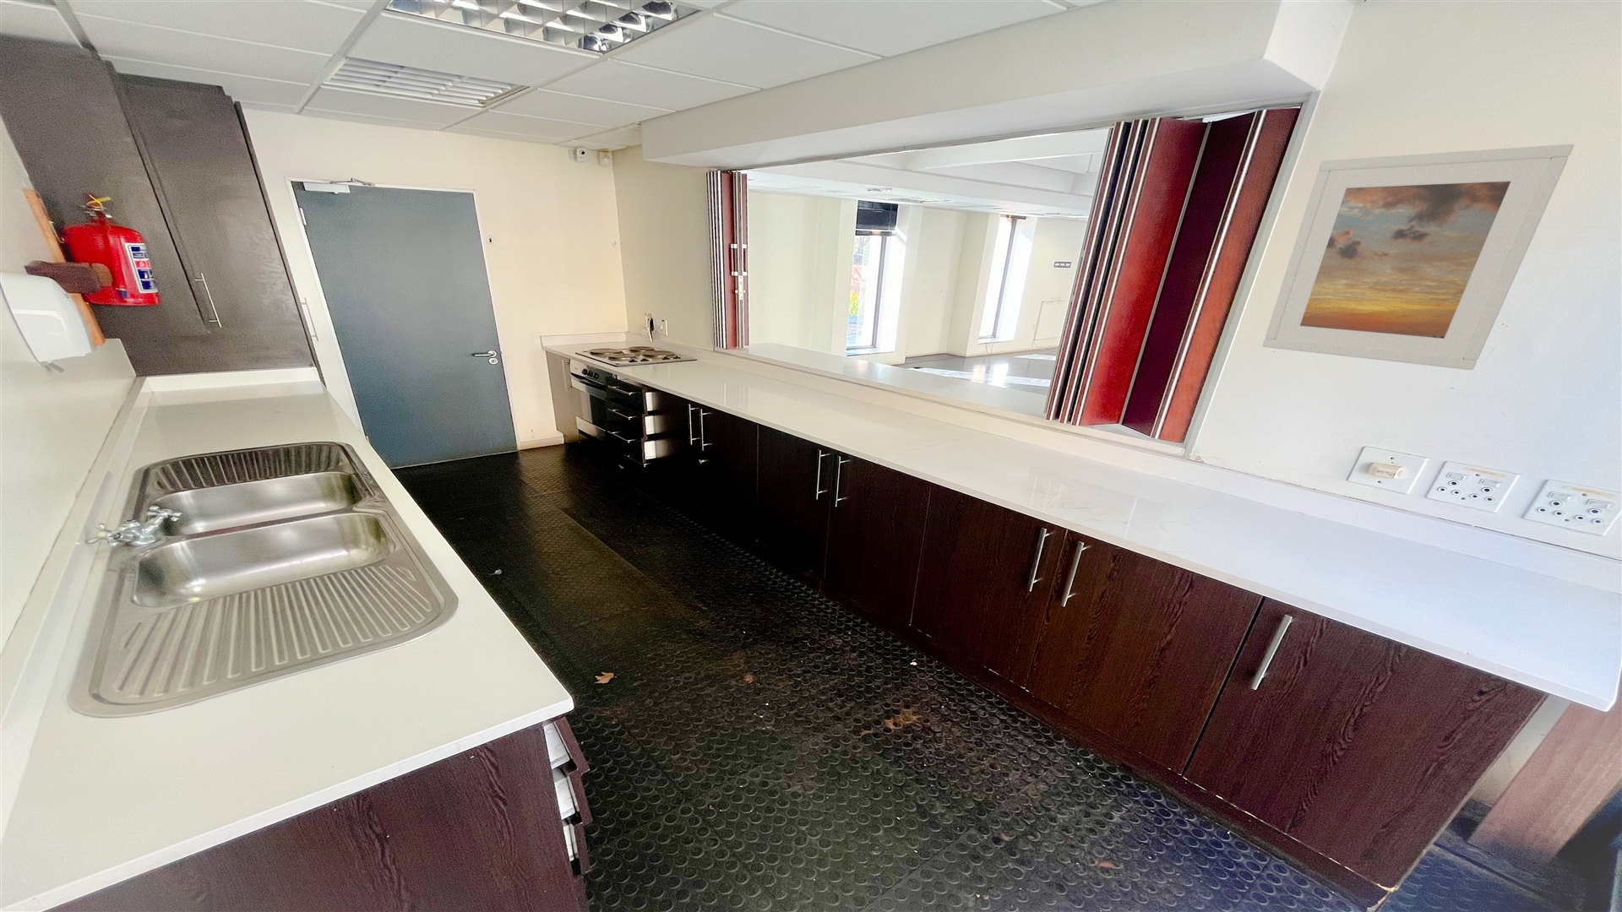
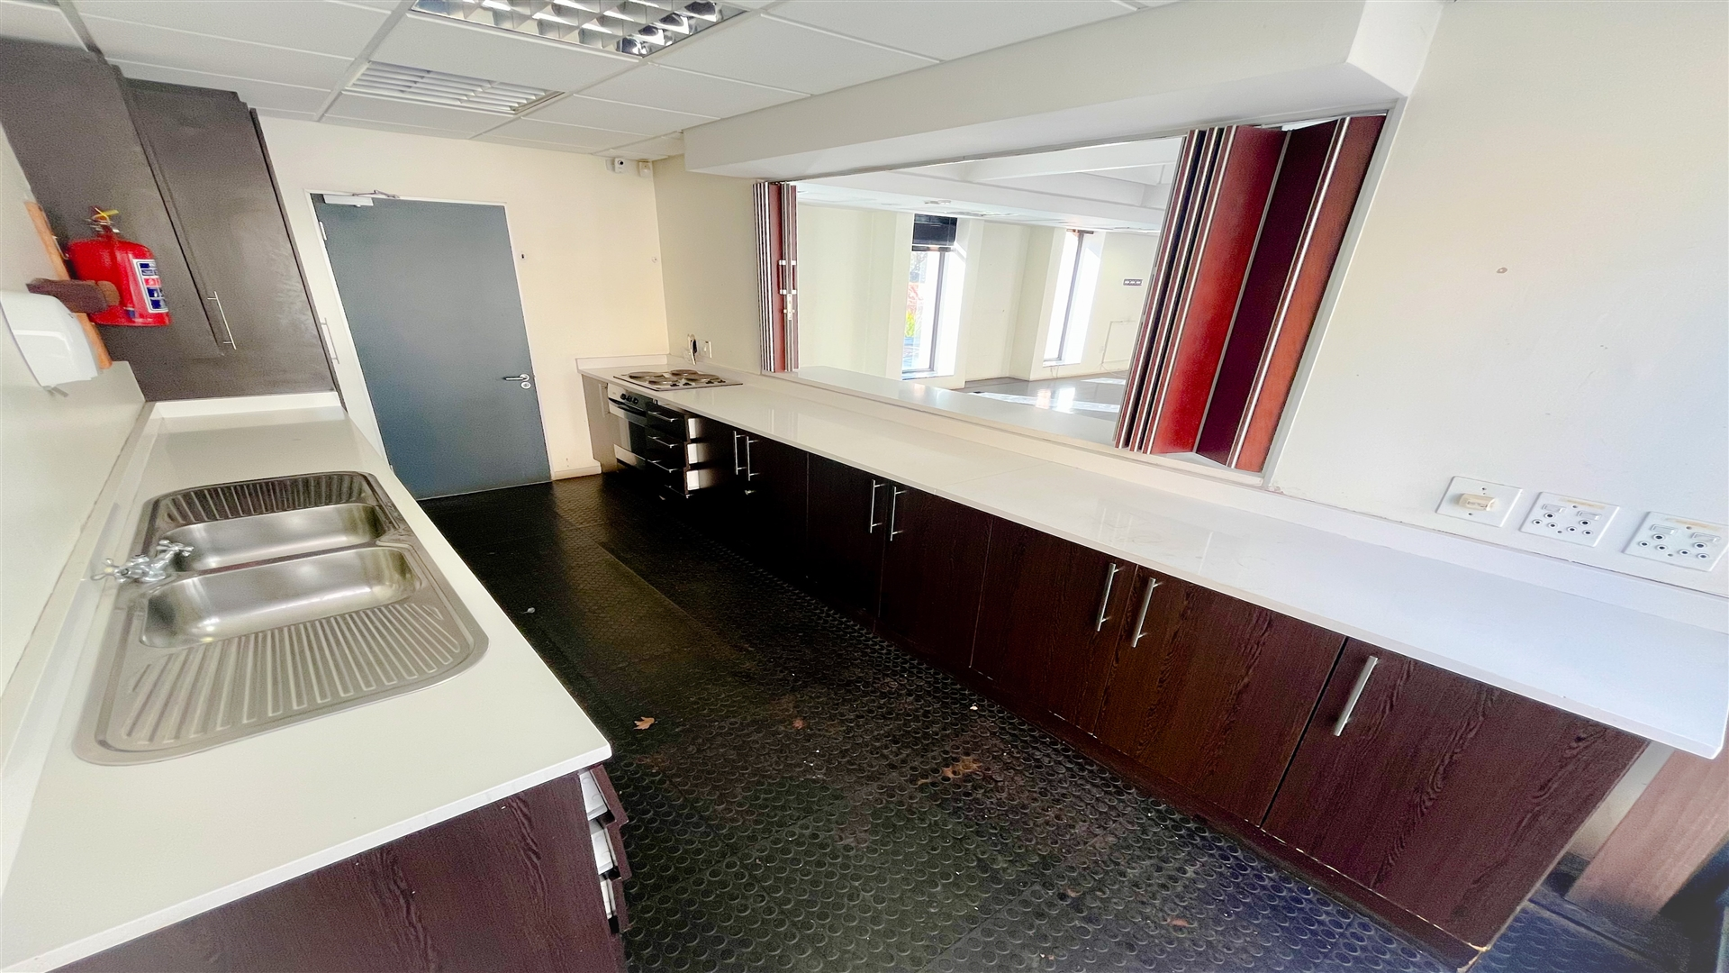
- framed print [1262,144,1575,371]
